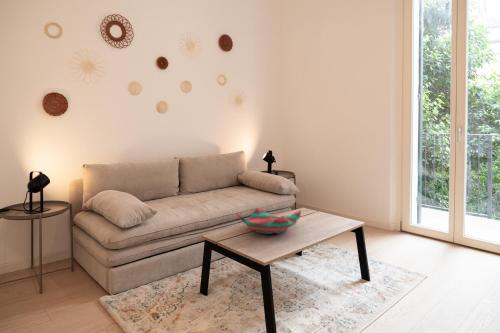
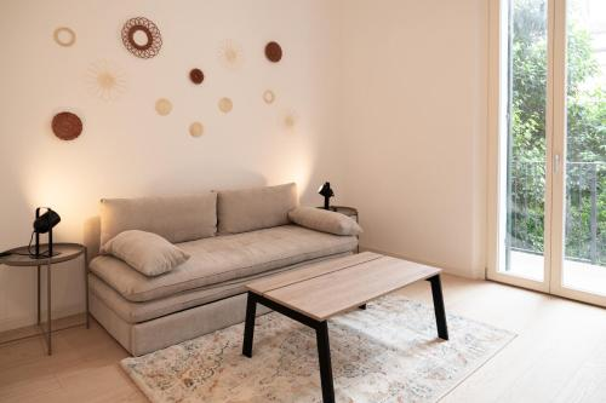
- decorative bowl [235,206,302,235]
